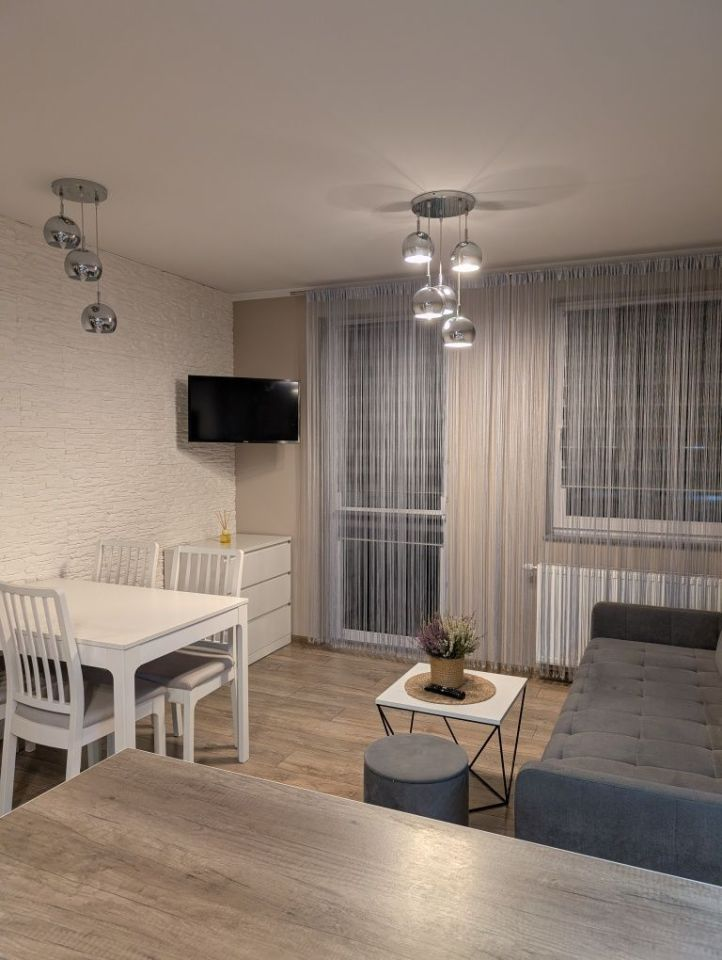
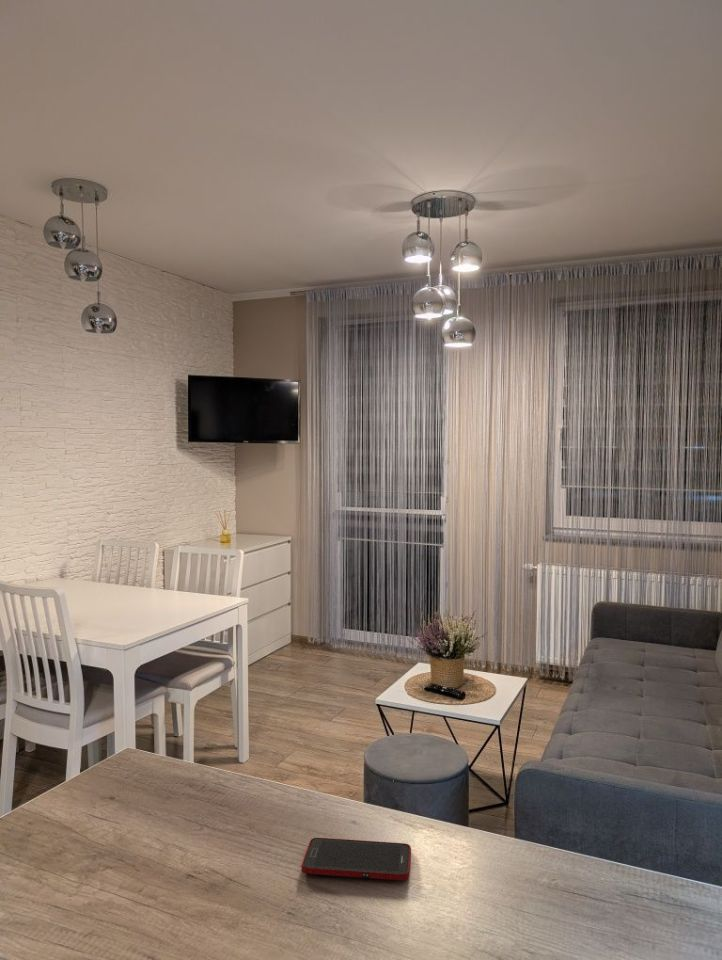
+ cell phone [301,837,412,881]
